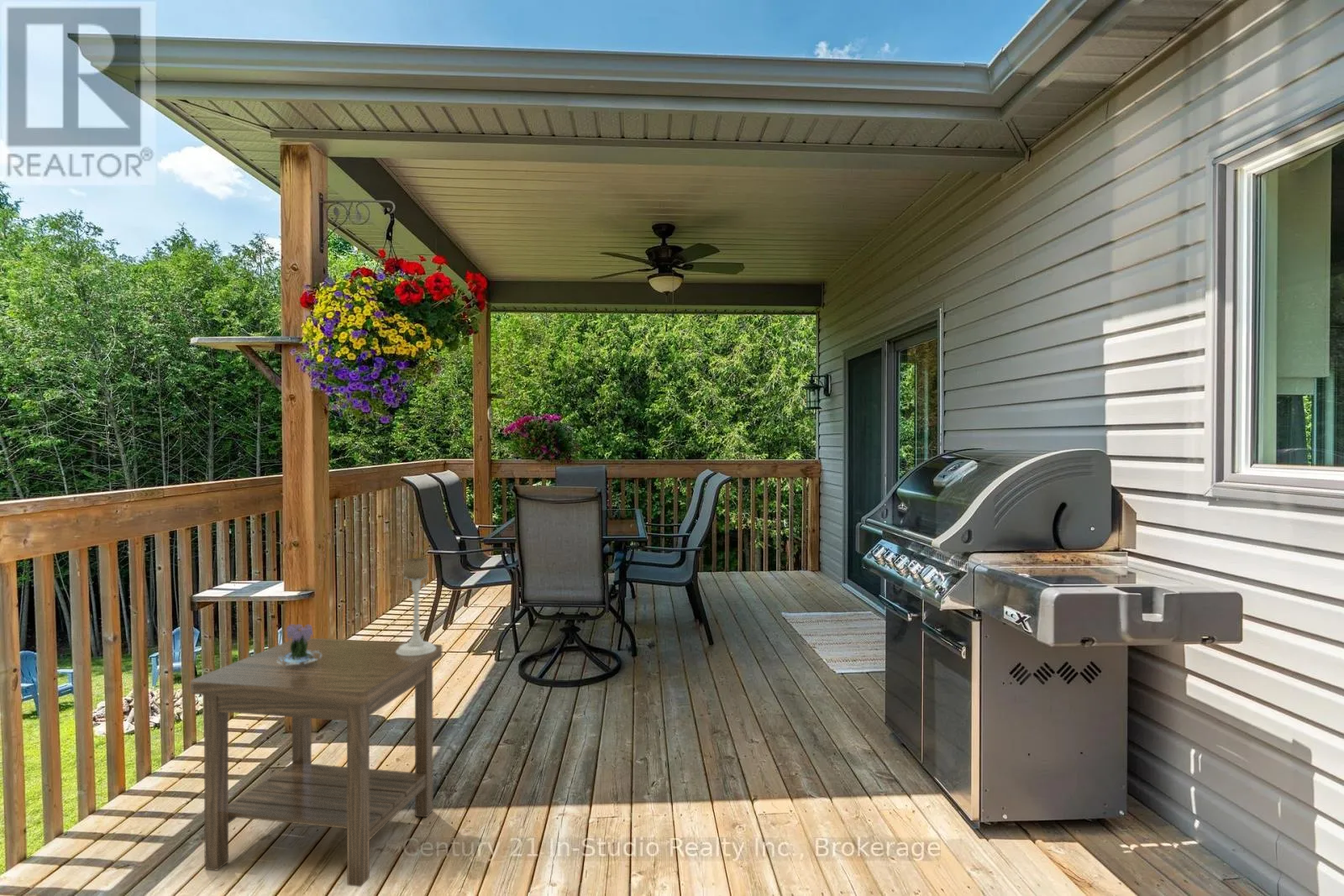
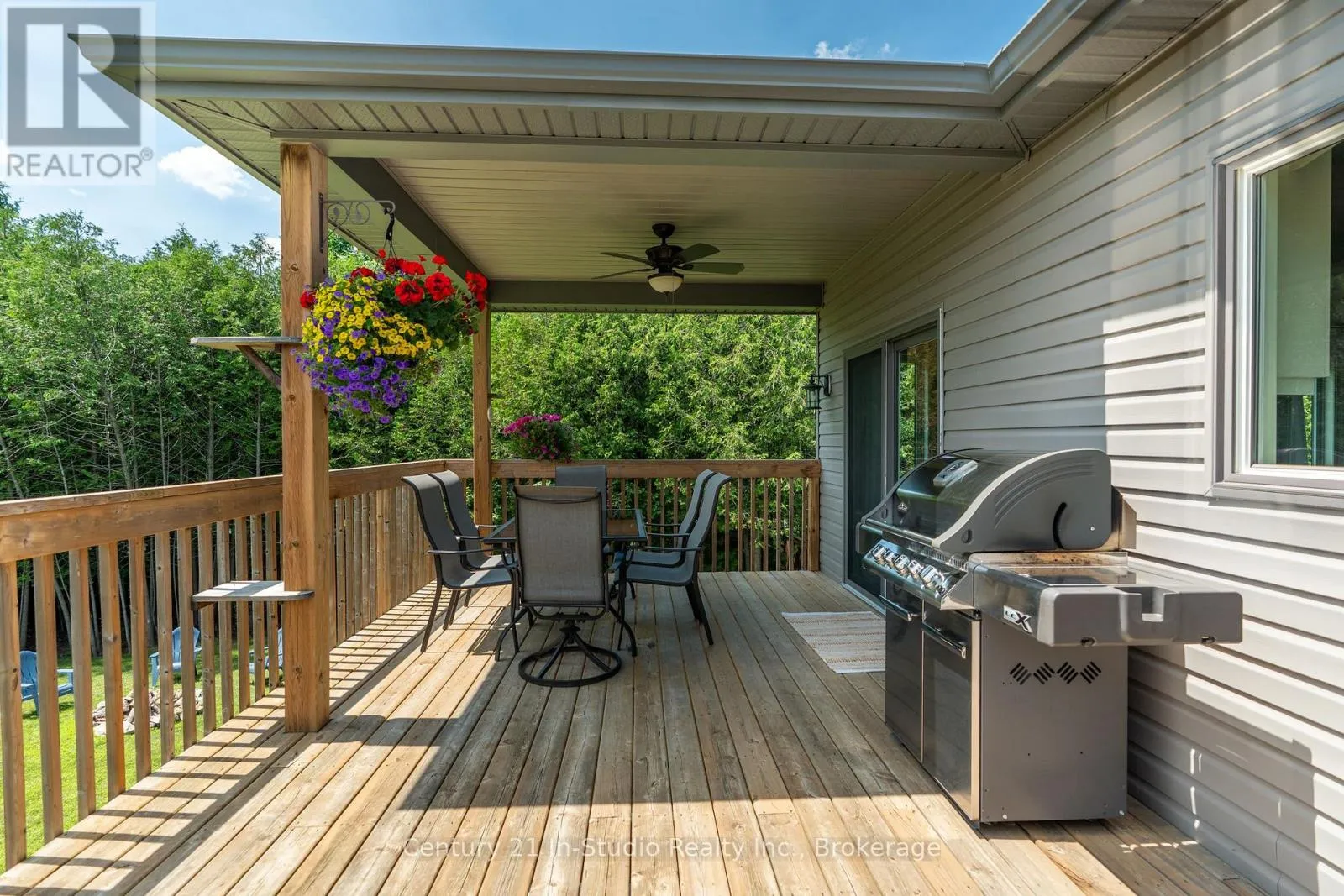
- candle holder [396,557,436,656]
- side table [190,637,443,888]
- flowering plant [276,623,322,665]
